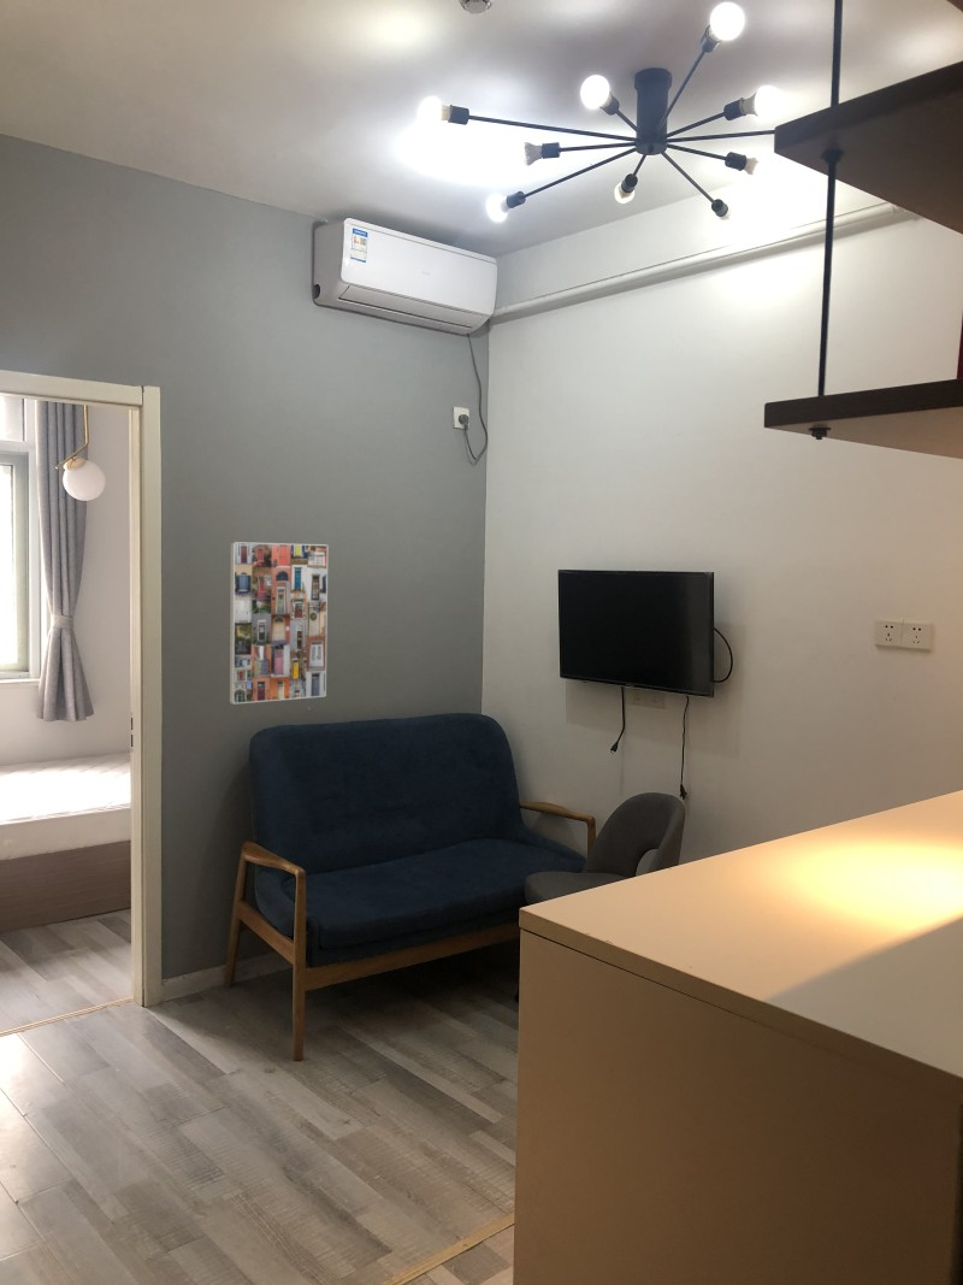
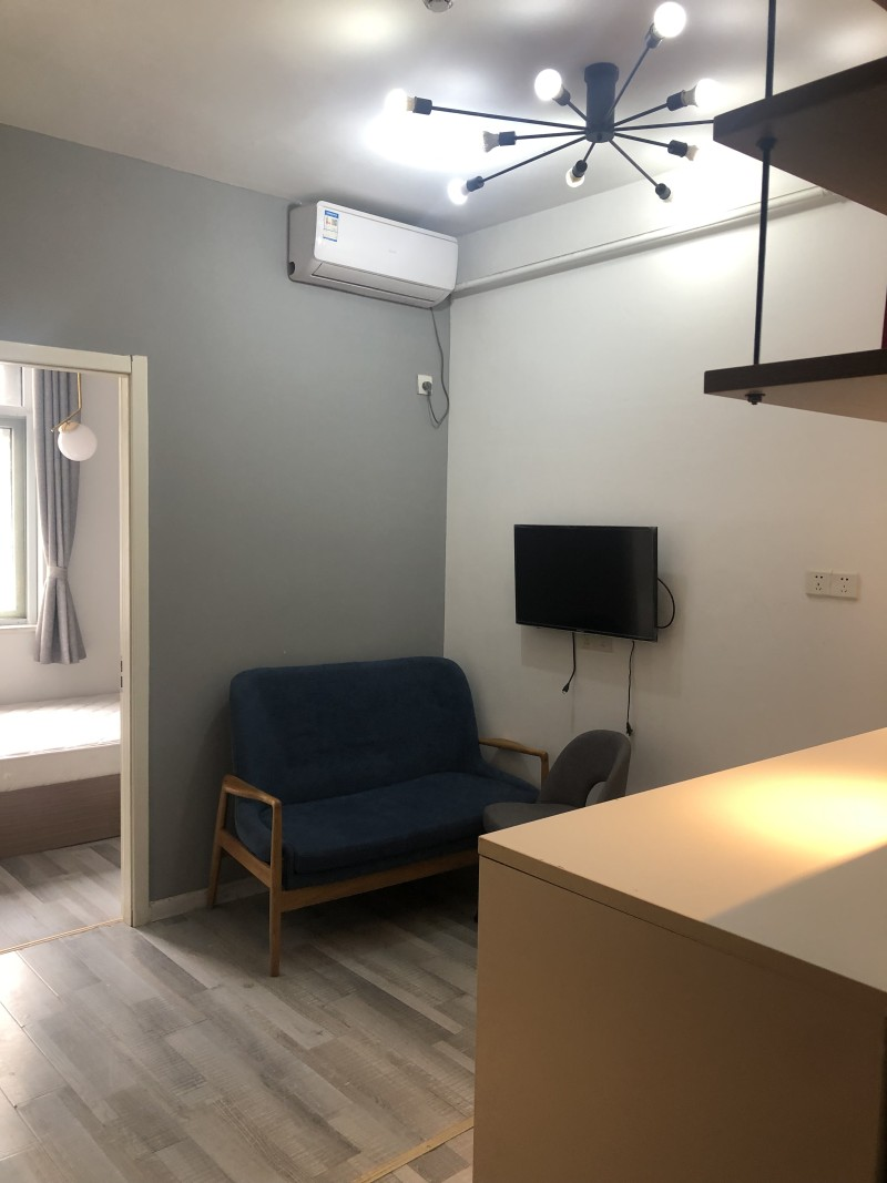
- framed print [229,541,329,706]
